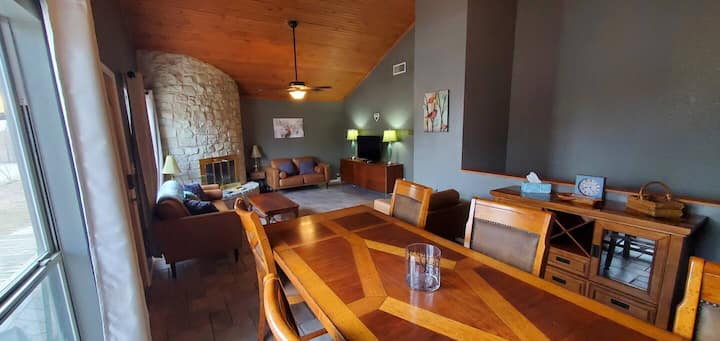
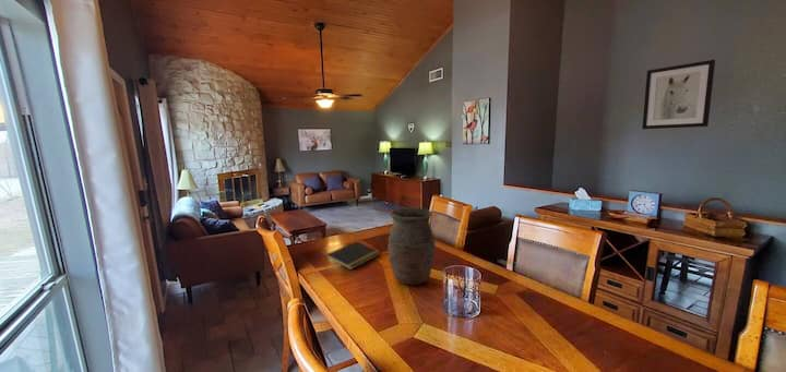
+ notepad [324,240,381,271]
+ wall art [641,59,716,130]
+ vase [388,206,437,286]
